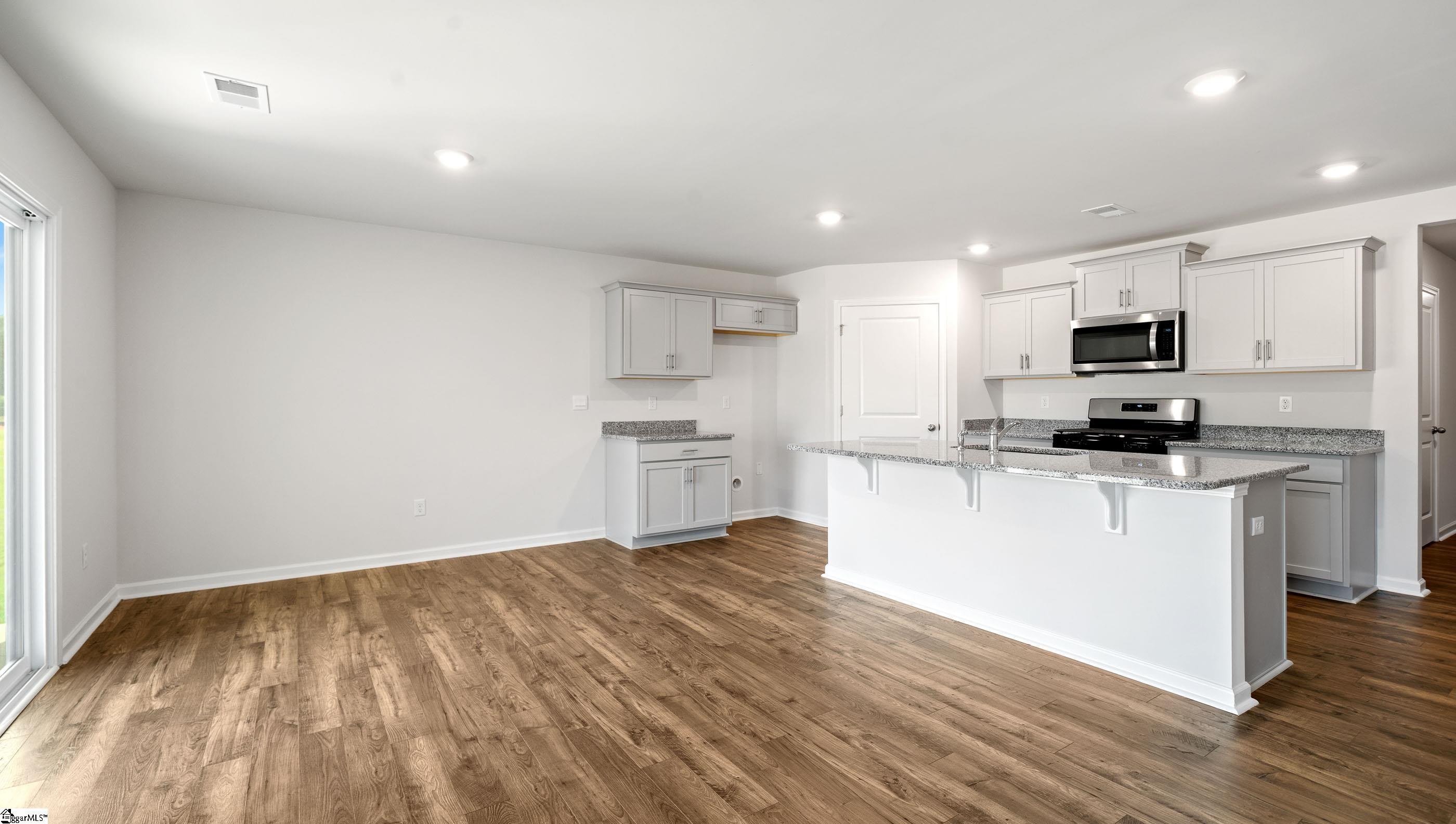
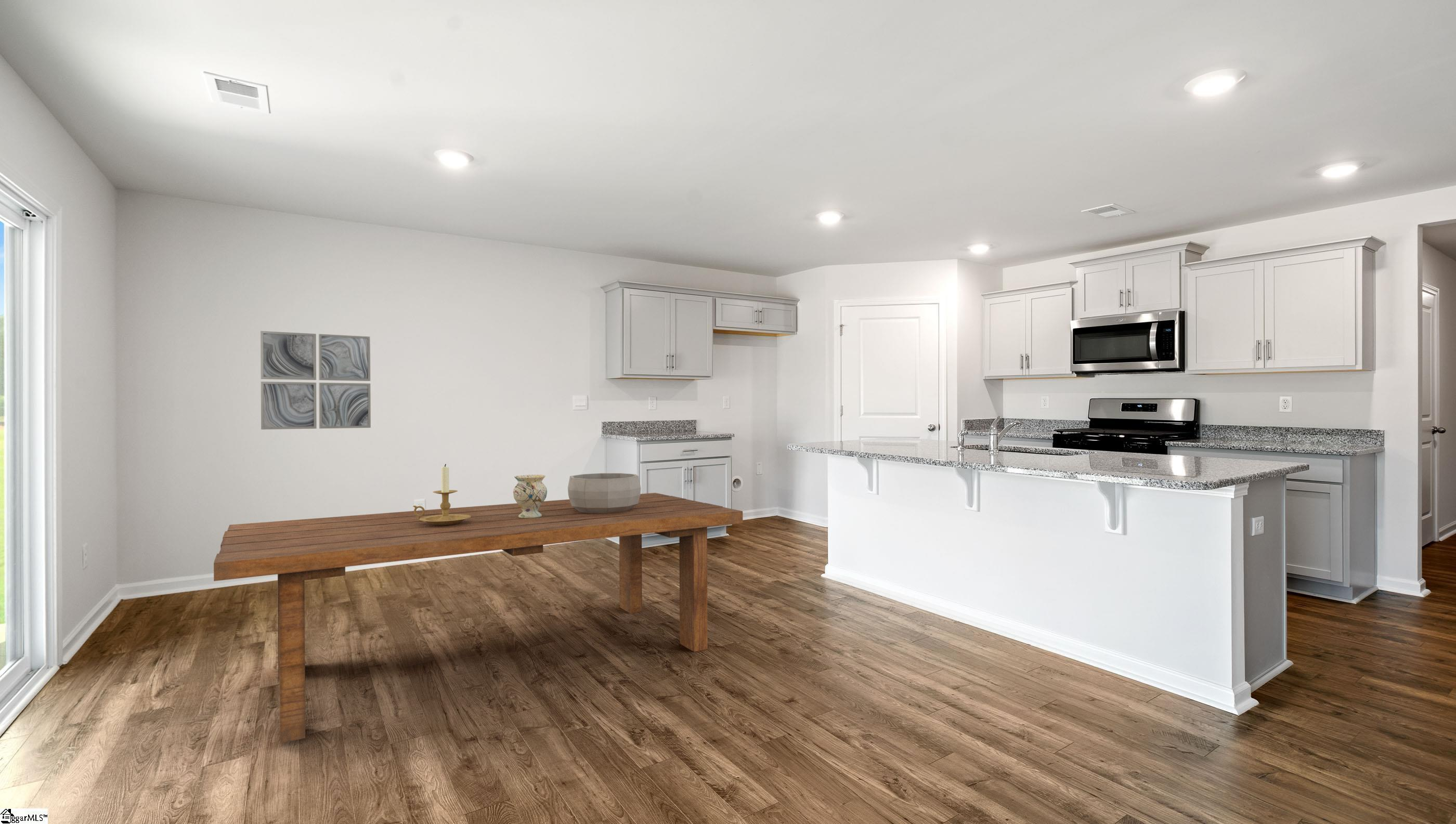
+ candle holder [412,464,471,526]
+ decorative bowl [567,473,641,513]
+ wall art [260,331,371,430]
+ vase [513,474,548,518]
+ dining table [213,492,743,744]
